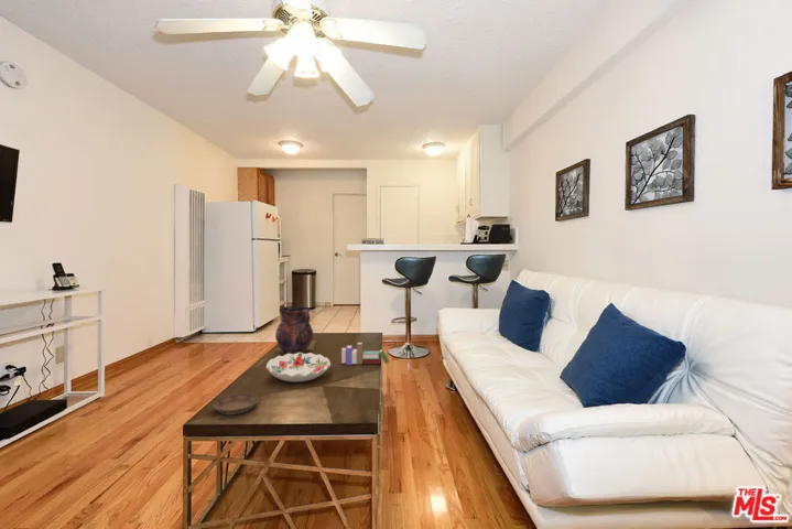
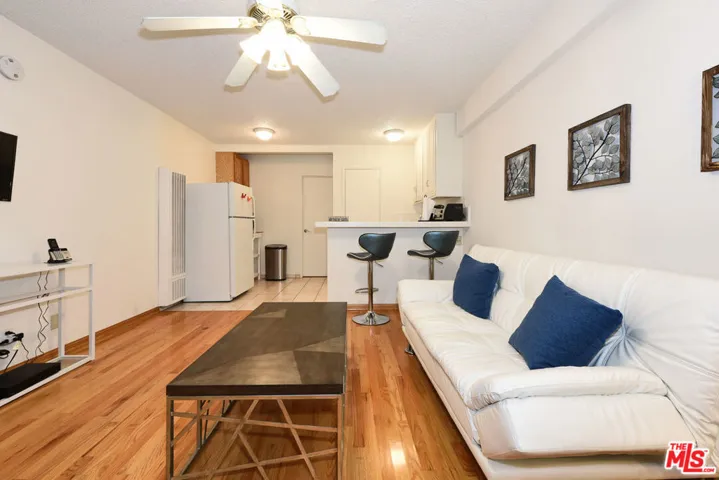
- decorative bowl [265,352,332,384]
- saucer [213,393,260,415]
- book [340,342,390,366]
- vase [274,305,314,355]
